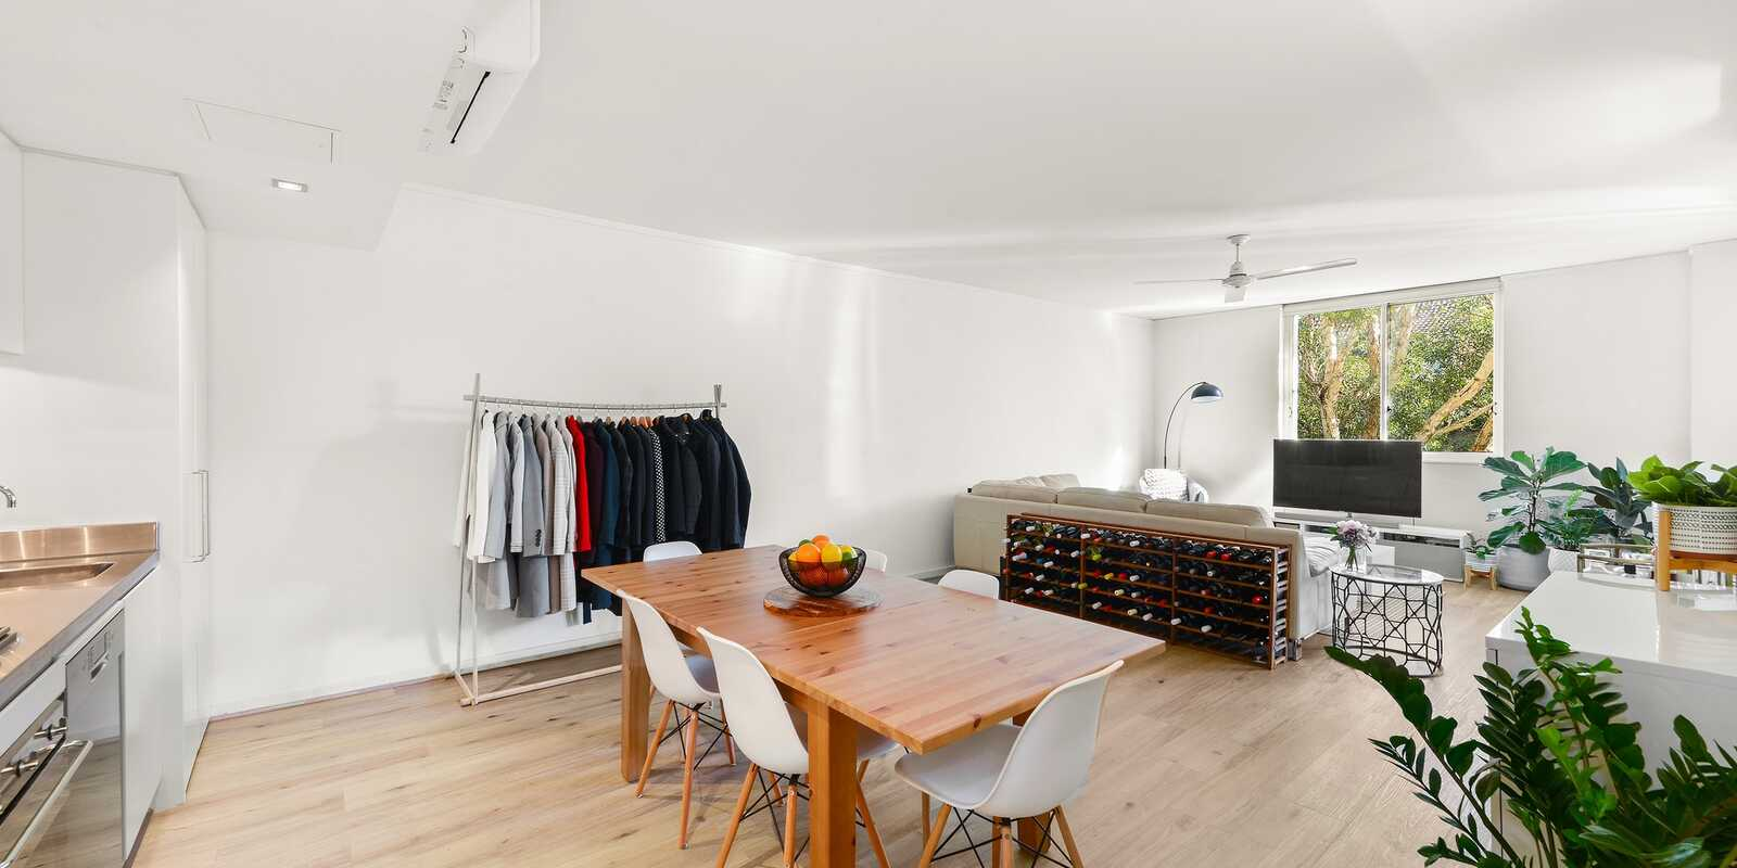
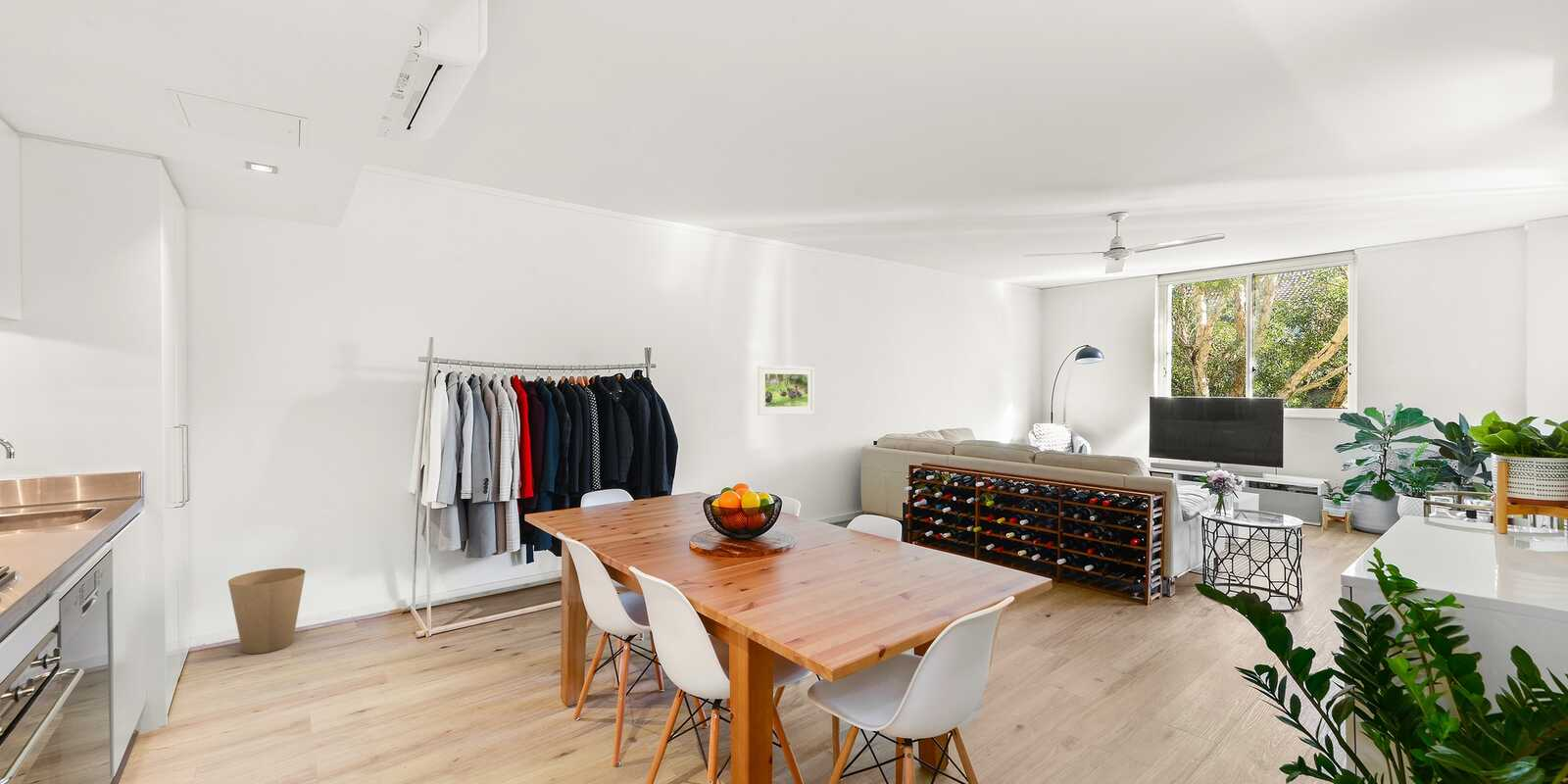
+ trash can [227,567,307,655]
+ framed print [757,365,815,417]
